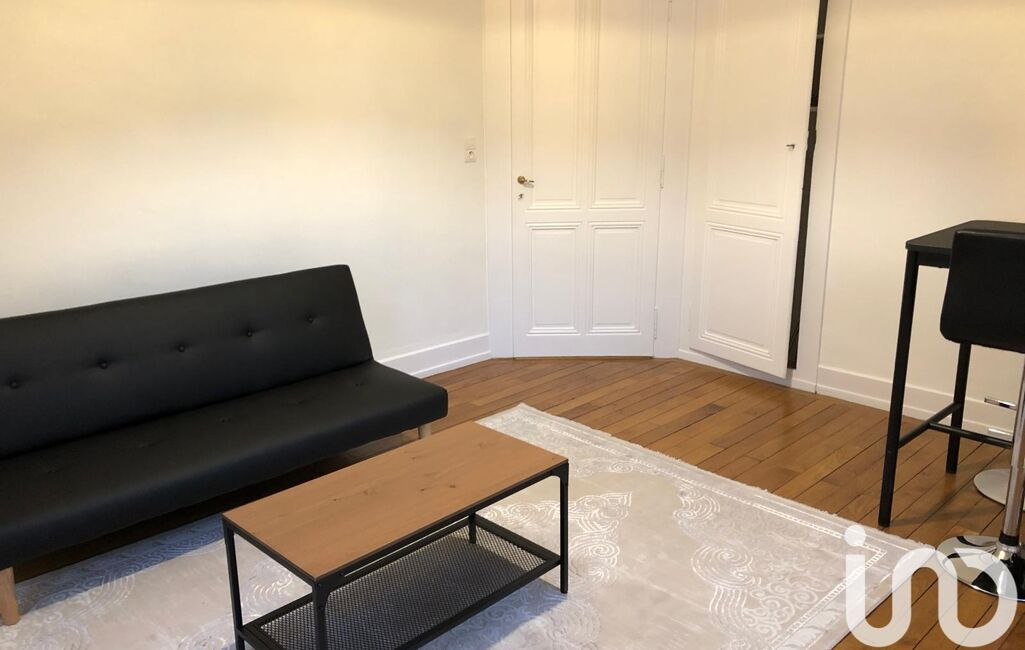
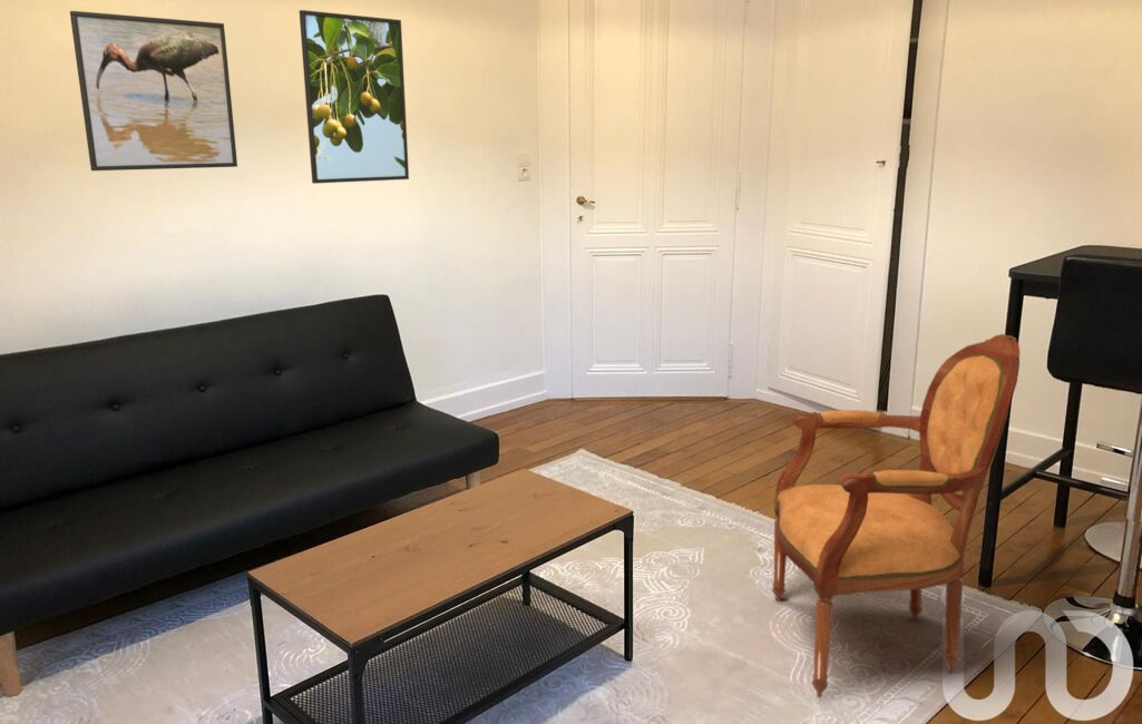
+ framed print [69,10,238,172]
+ armchair [771,333,1021,698]
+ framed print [299,9,410,185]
